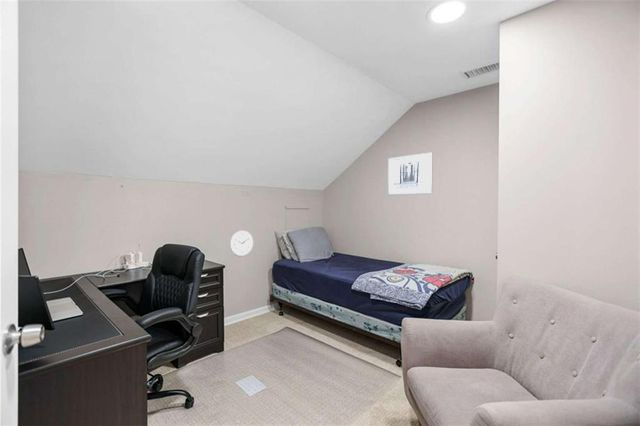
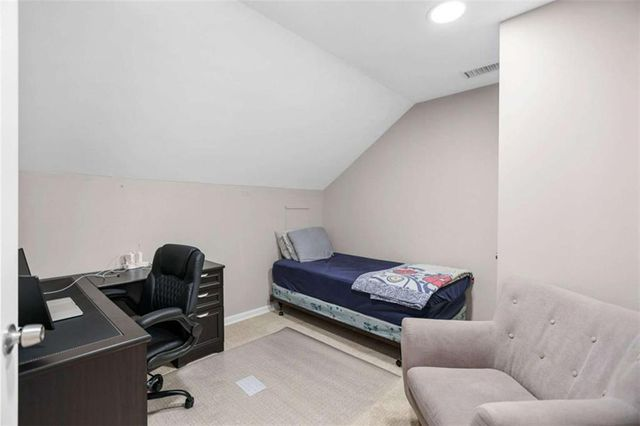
- wall art [387,152,433,196]
- wall clock [229,230,254,258]
